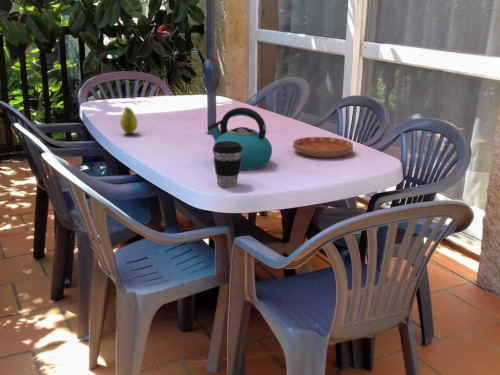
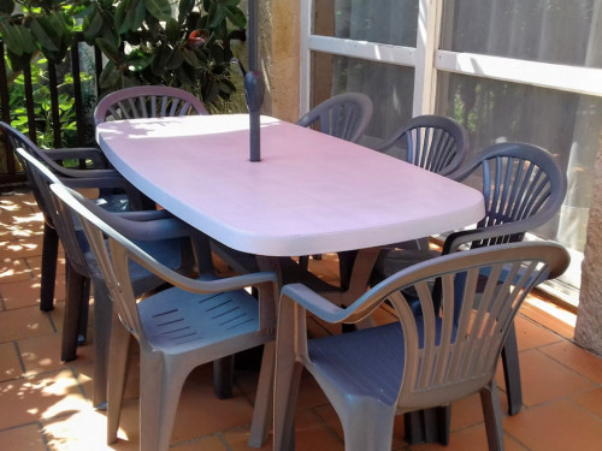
- saucer [292,136,354,158]
- fruit [119,105,139,135]
- coffee cup [212,141,242,188]
- kettle [207,106,273,171]
